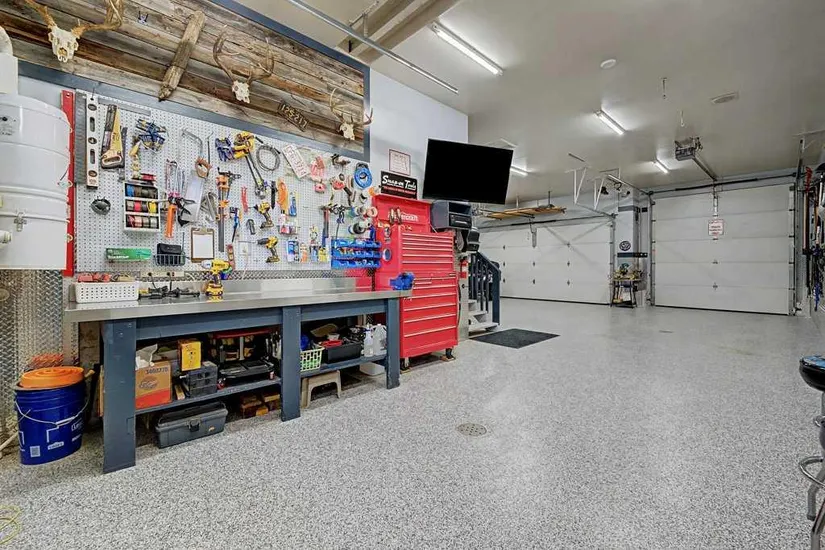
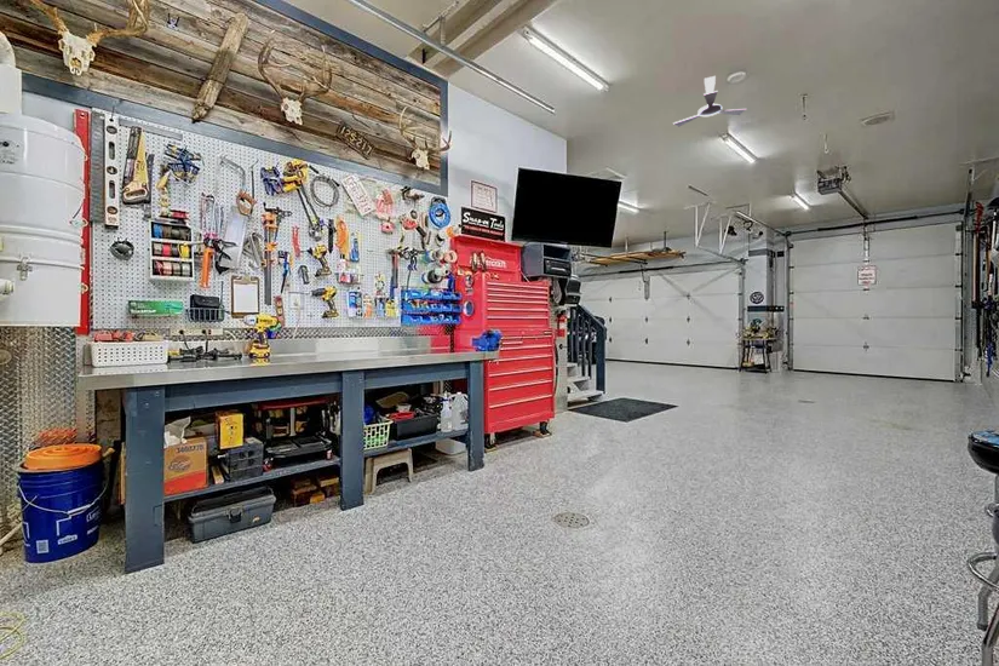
+ ceiling fan [672,75,748,127]
